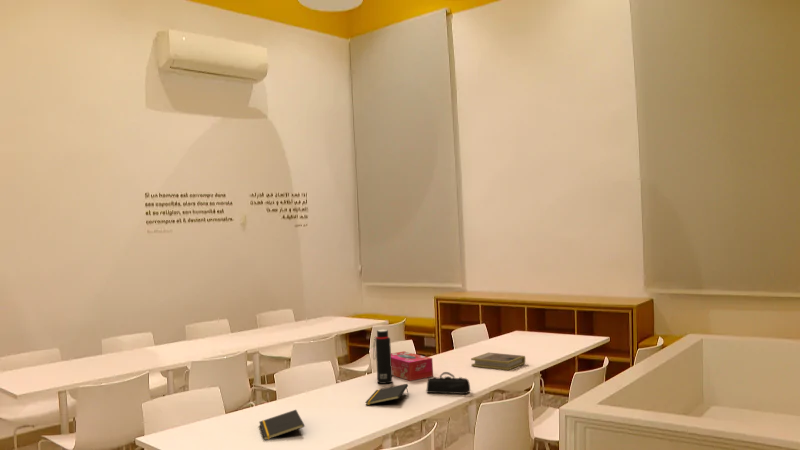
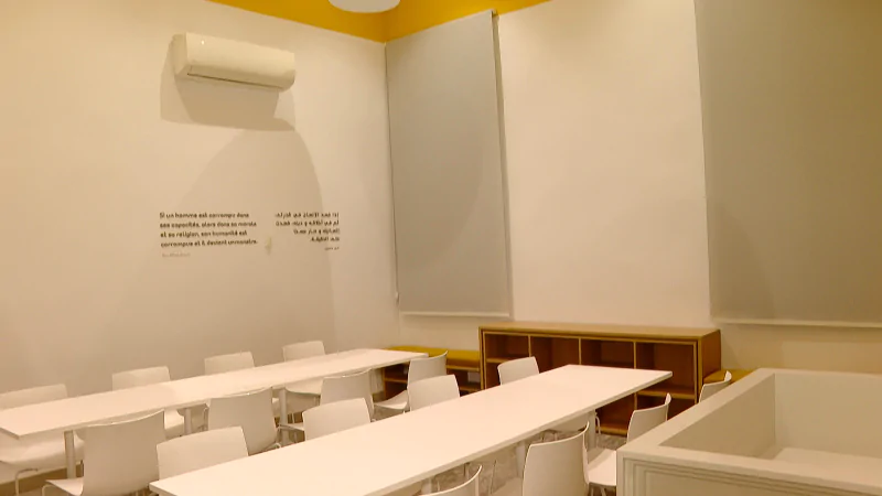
- notepad [258,409,306,441]
- book [470,352,526,371]
- notepad [364,383,409,406]
- water bottle [372,329,393,385]
- pencil case [425,371,471,395]
- tissue box [391,350,434,382]
